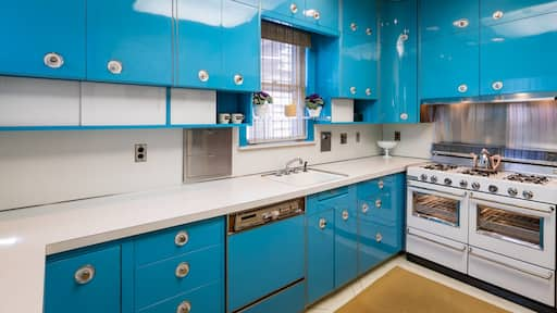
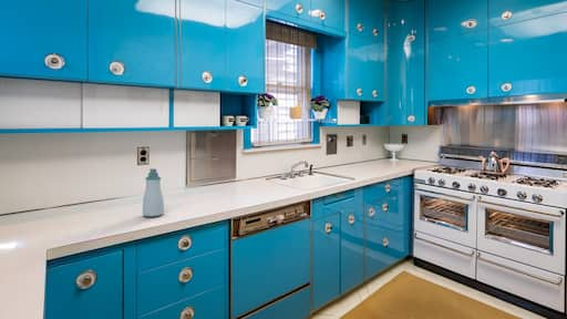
+ soap bottle [142,167,165,217]
